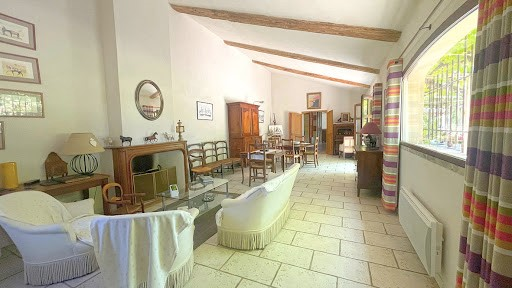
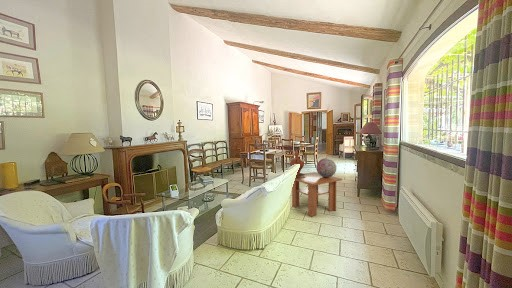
+ coffee table [291,171,343,218]
+ decorative globe [315,157,337,177]
+ lidded ewer [289,148,306,177]
